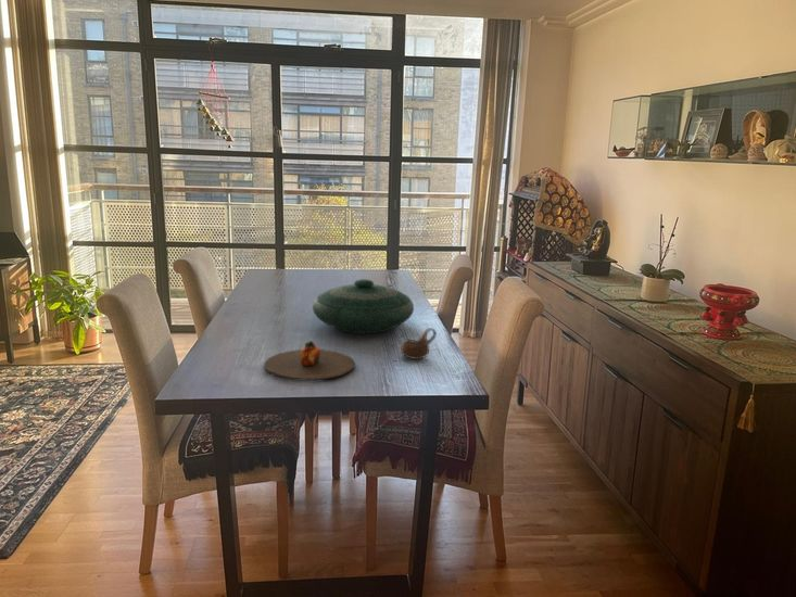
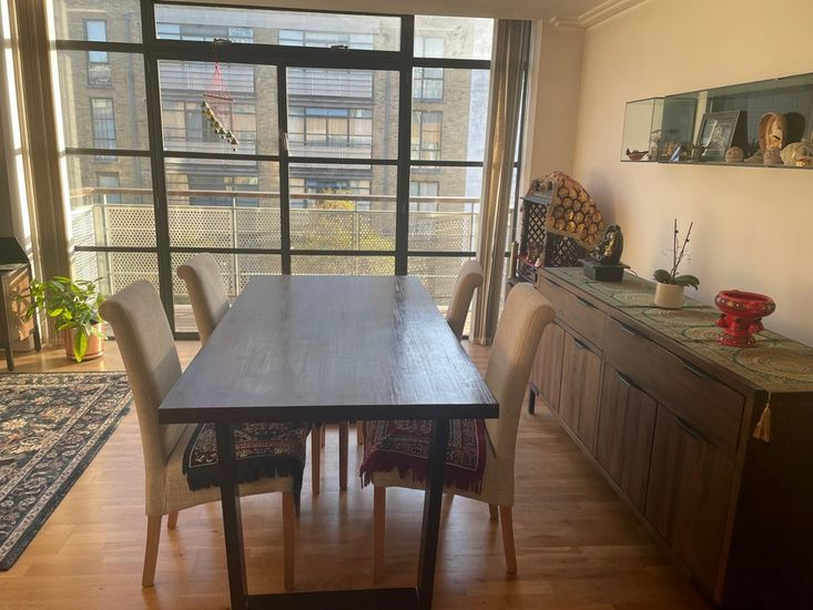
- decorative bowl [312,278,415,334]
- cup [400,327,438,360]
- plate [263,340,356,382]
